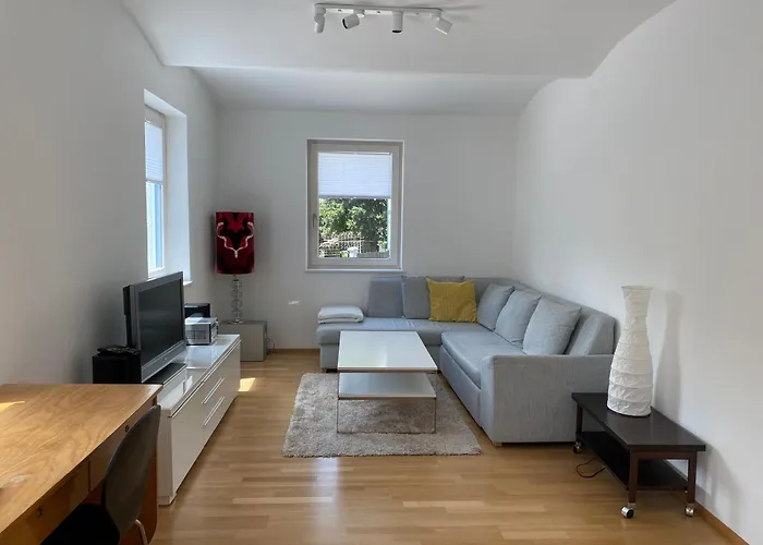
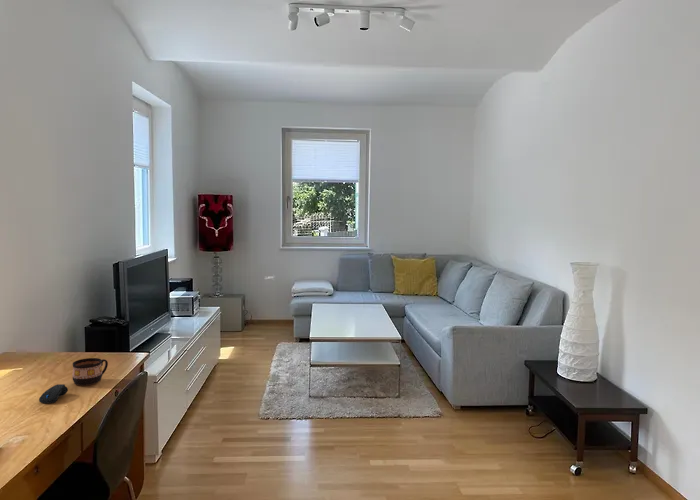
+ computer mouse [38,383,69,404]
+ cup [71,357,109,386]
